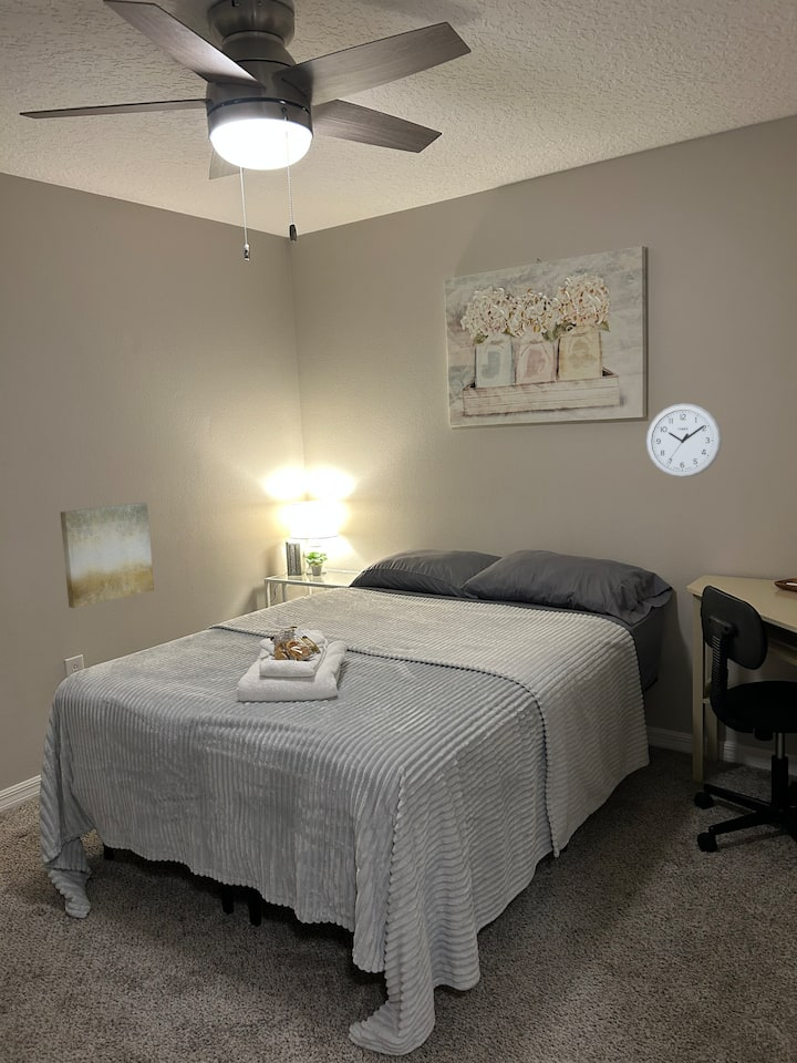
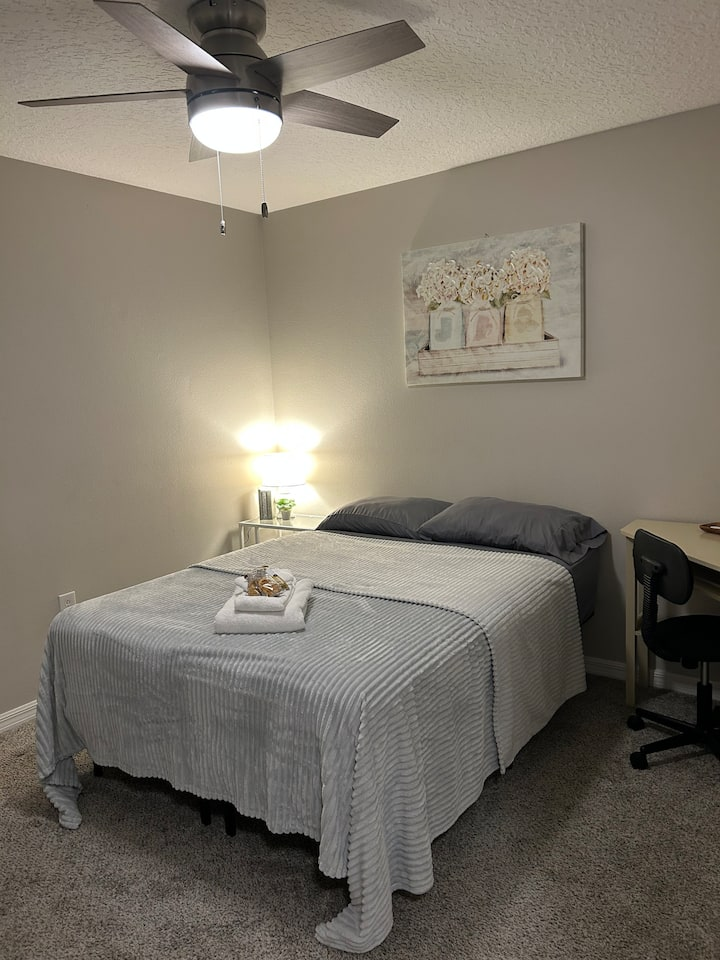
- wall clock [645,402,723,478]
- wall art [59,502,155,609]
